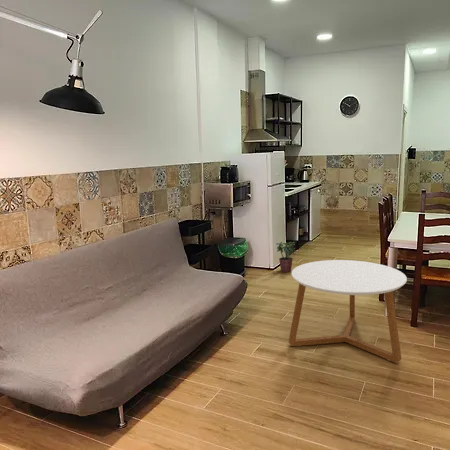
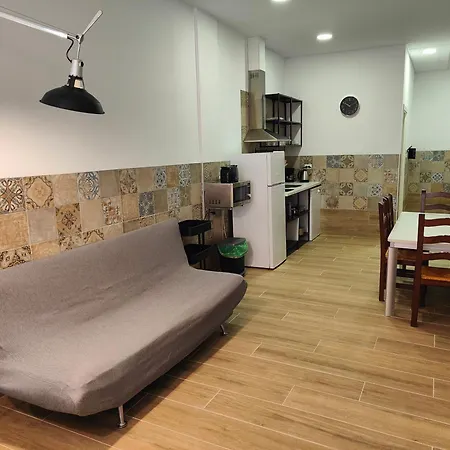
- coffee table [288,259,408,364]
- potted plant [276,241,297,273]
